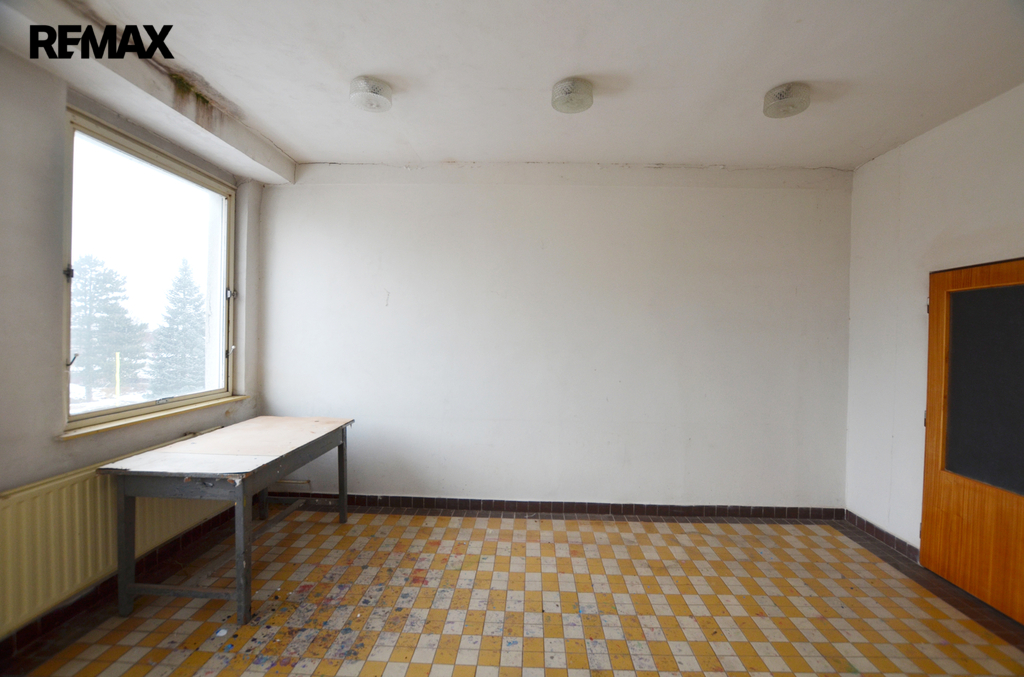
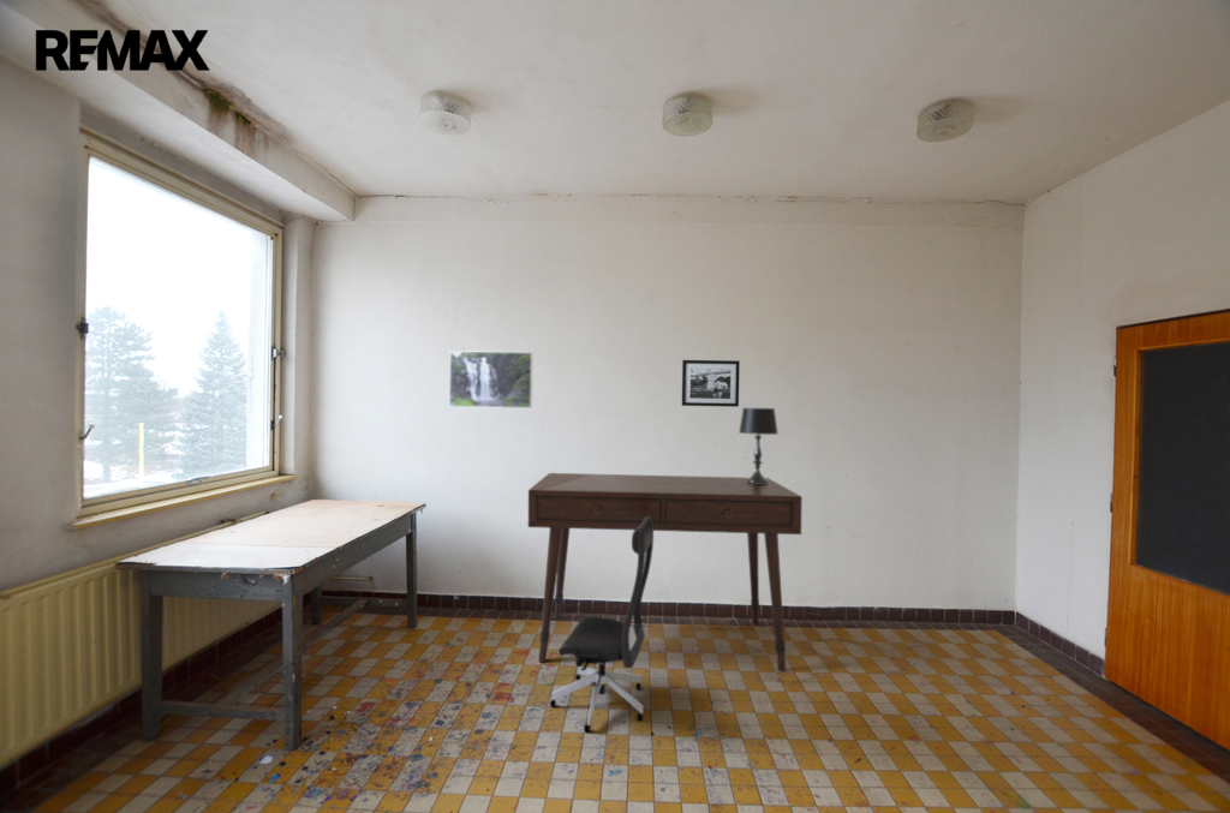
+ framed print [448,349,535,410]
+ desk [527,472,804,674]
+ table lamp [738,407,780,484]
+ picture frame [681,359,741,408]
+ office chair [549,516,655,734]
